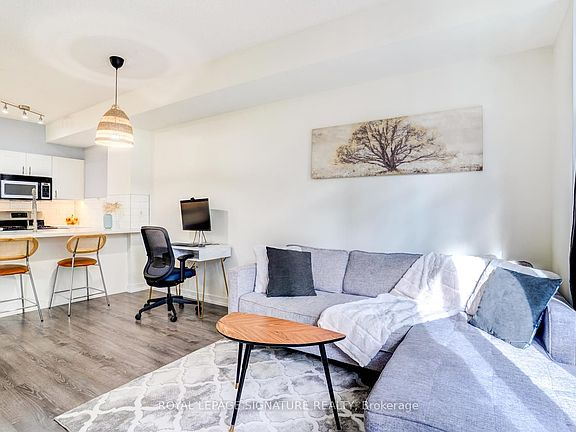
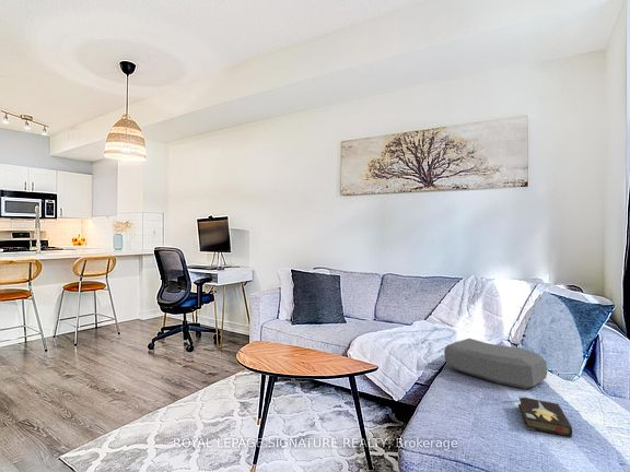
+ cushion [443,338,548,390]
+ hardback book [517,394,573,438]
